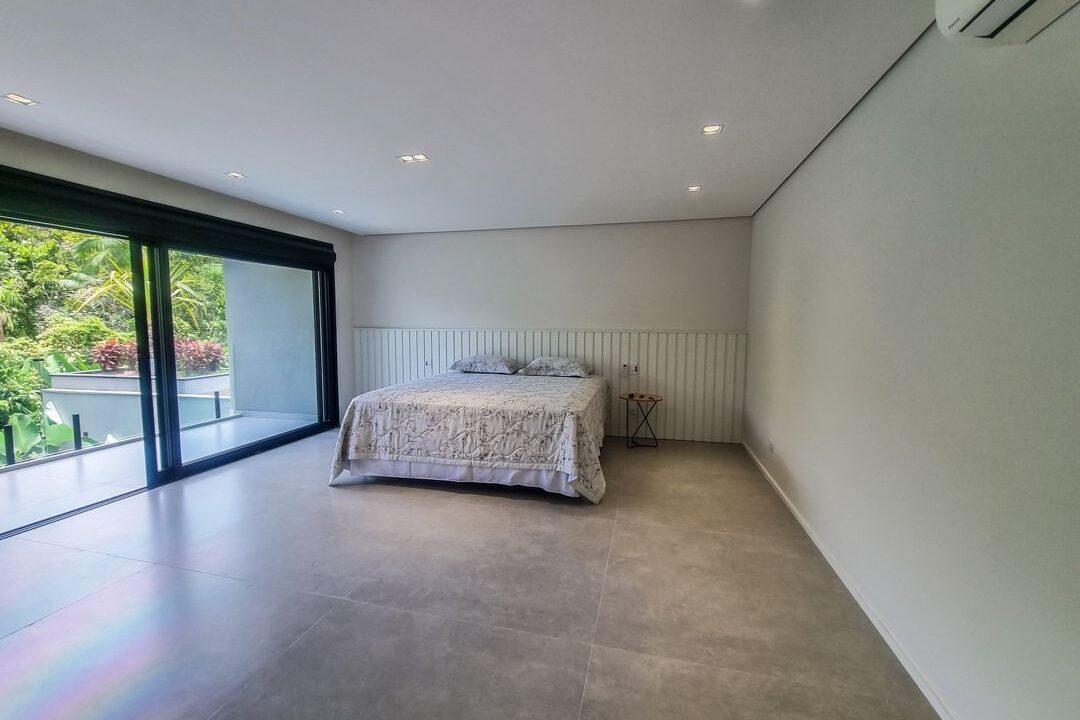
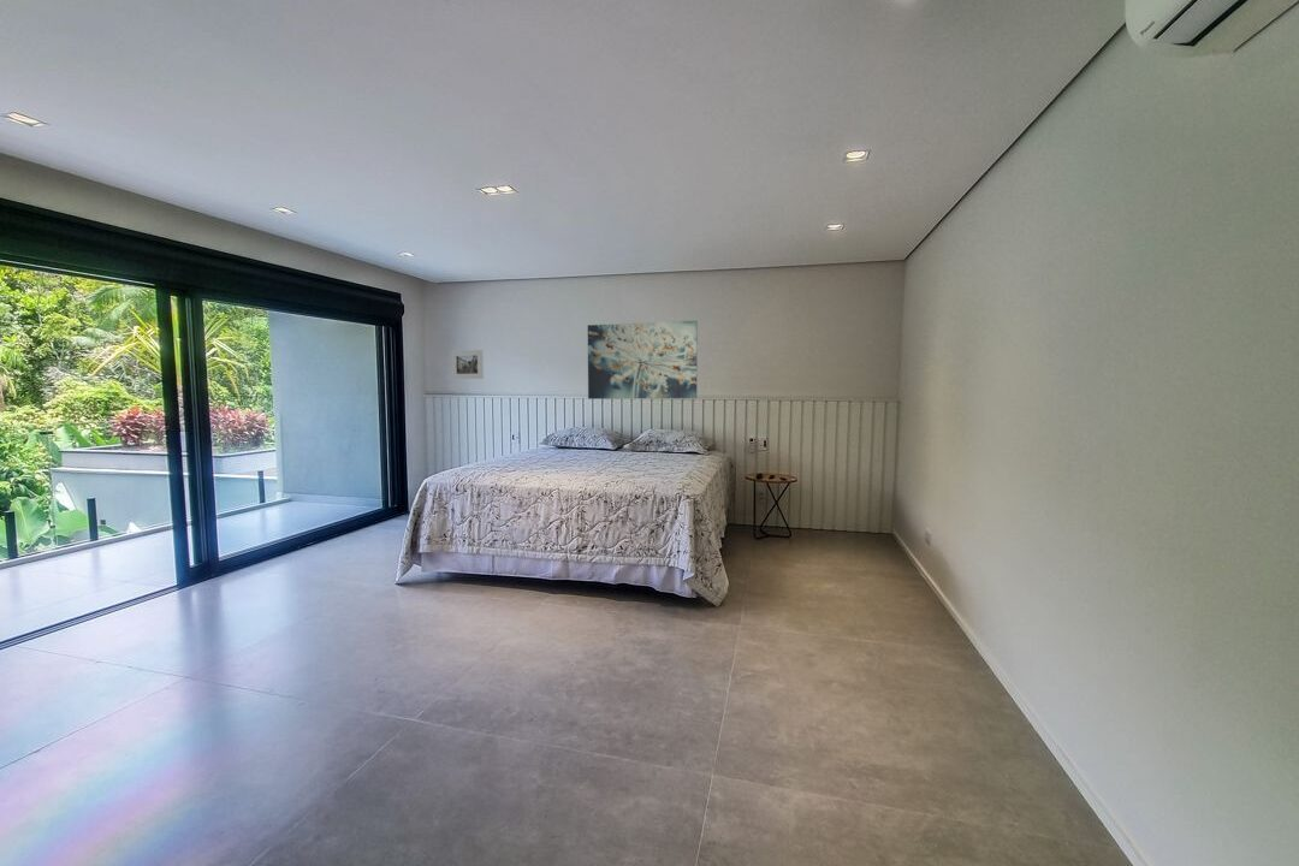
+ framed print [450,349,485,380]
+ wall art [587,320,699,401]
